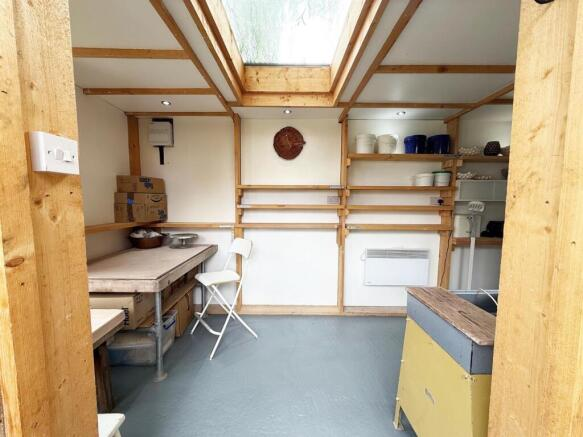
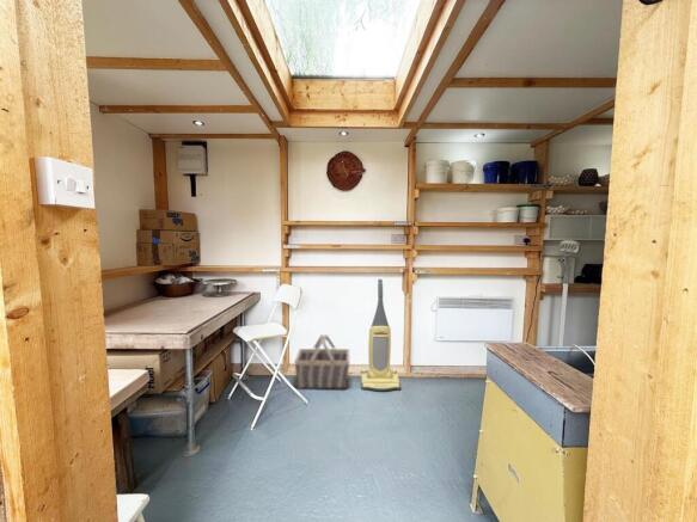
+ vacuum cleaner [360,278,402,392]
+ basket [293,333,350,391]
